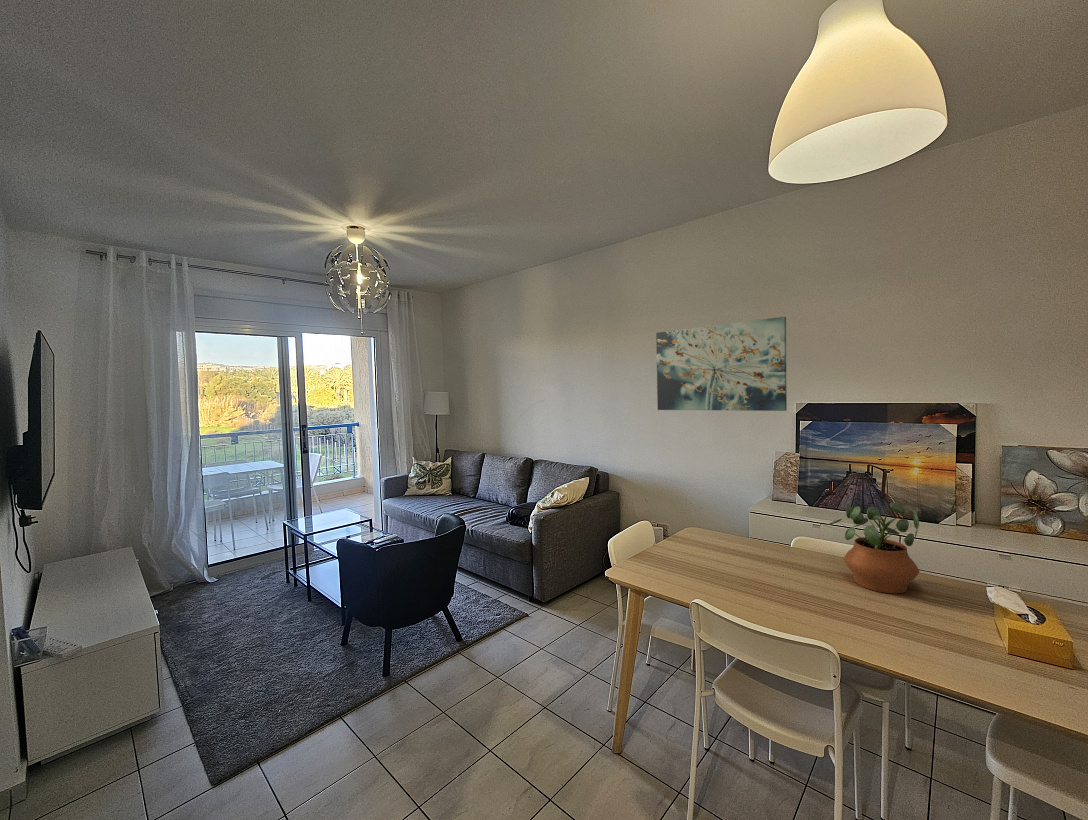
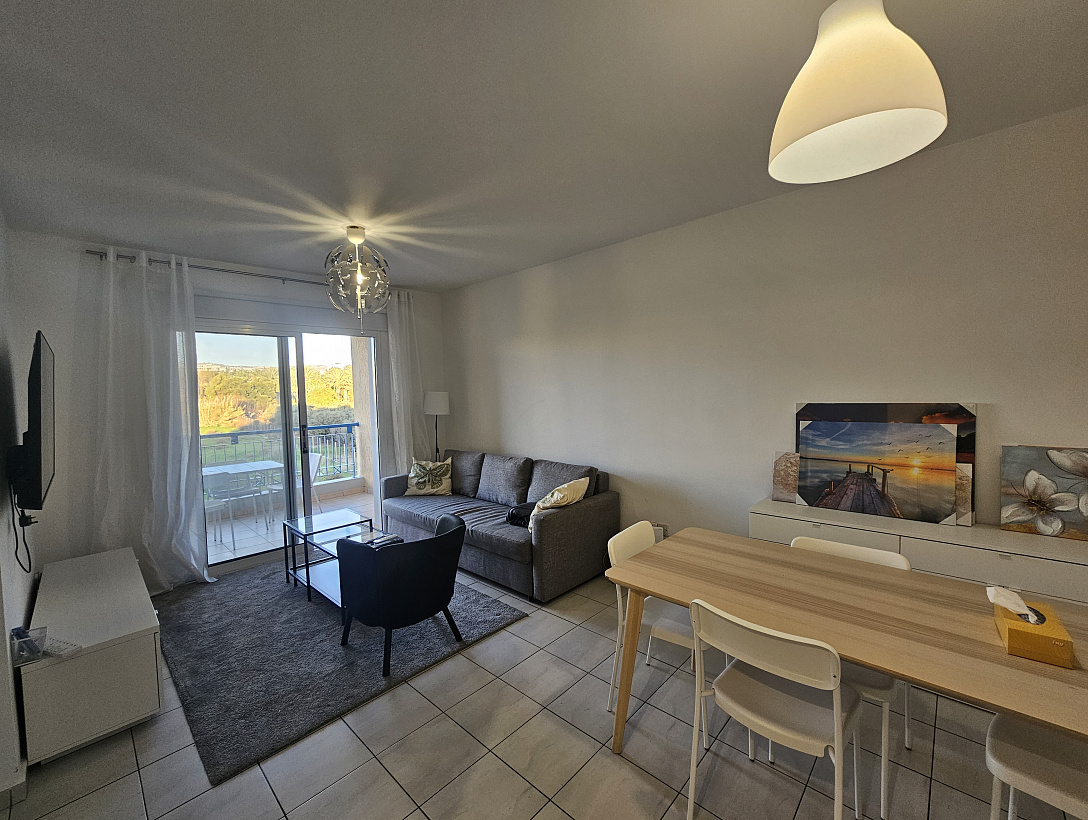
- potted plant [826,502,921,595]
- wall art [655,316,788,412]
